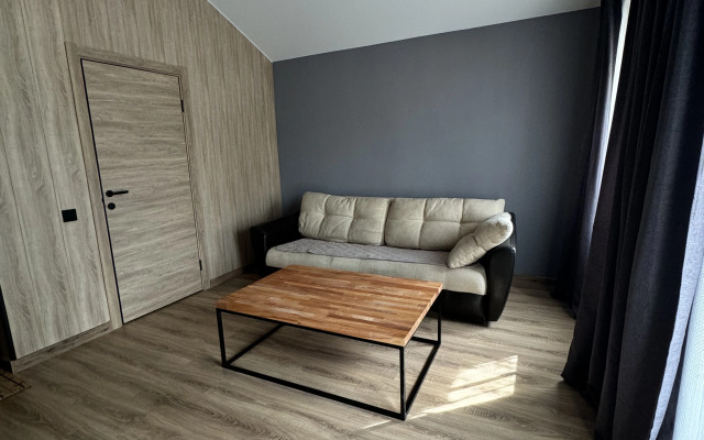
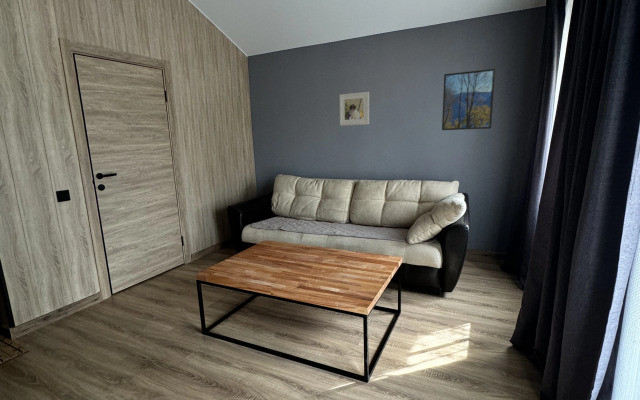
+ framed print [339,91,370,127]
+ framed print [441,68,496,131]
